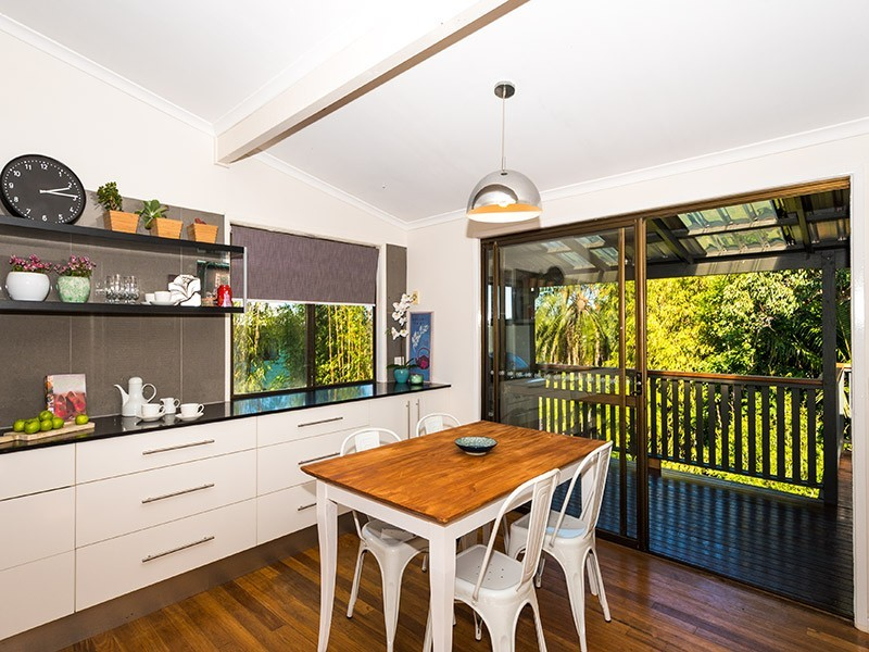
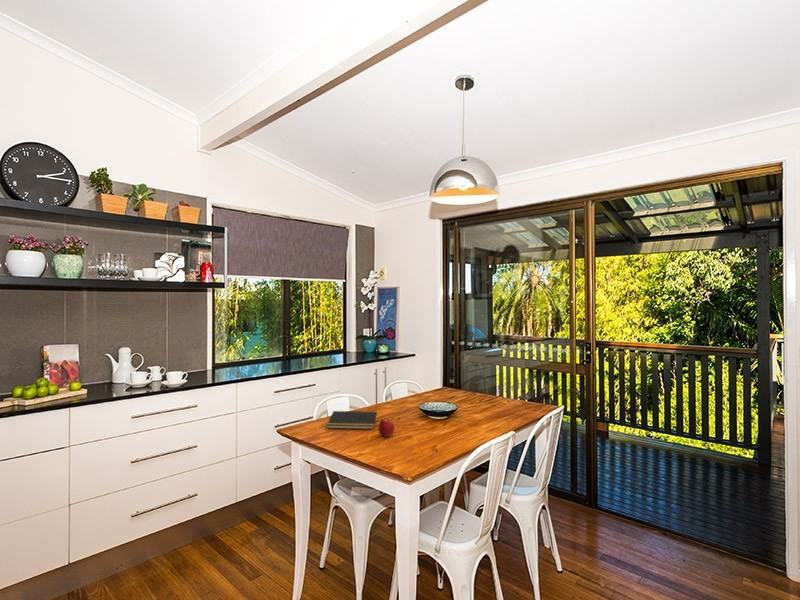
+ notepad [325,410,378,430]
+ fruit [377,417,396,438]
